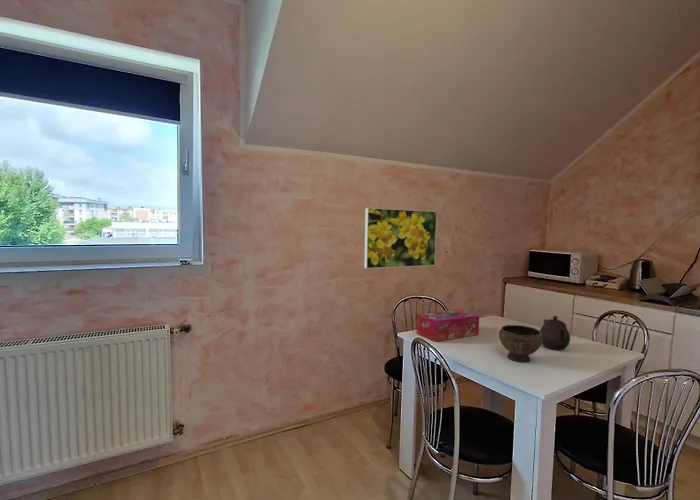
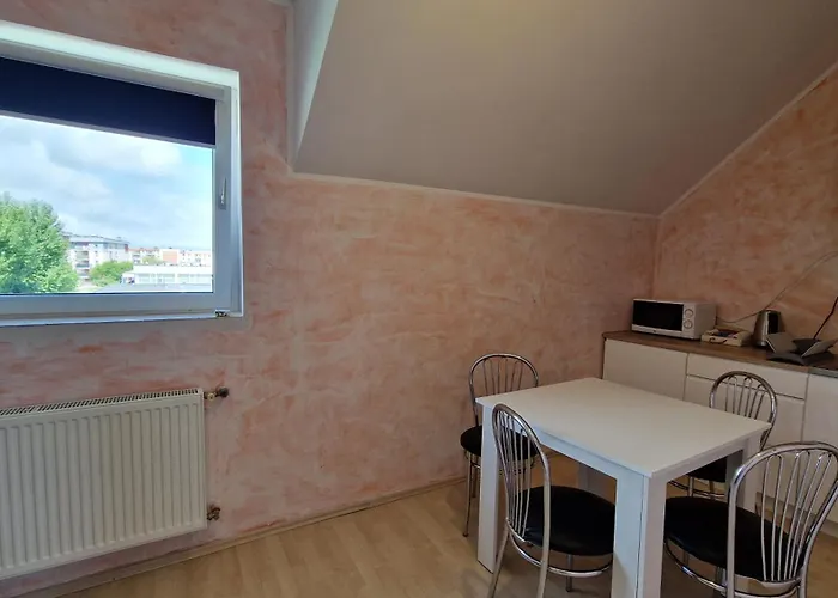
- tissue box [415,309,480,342]
- teapot [539,315,571,351]
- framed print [363,207,438,270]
- bowl [498,324,542,363]
